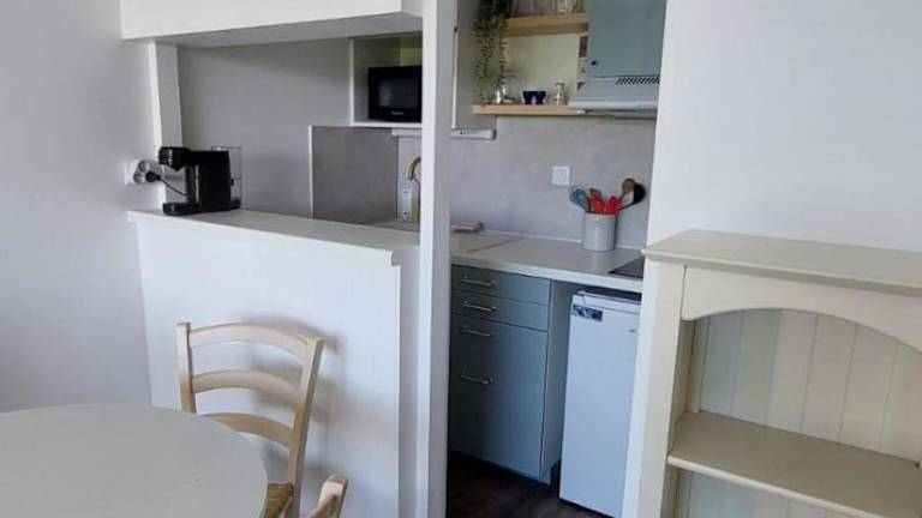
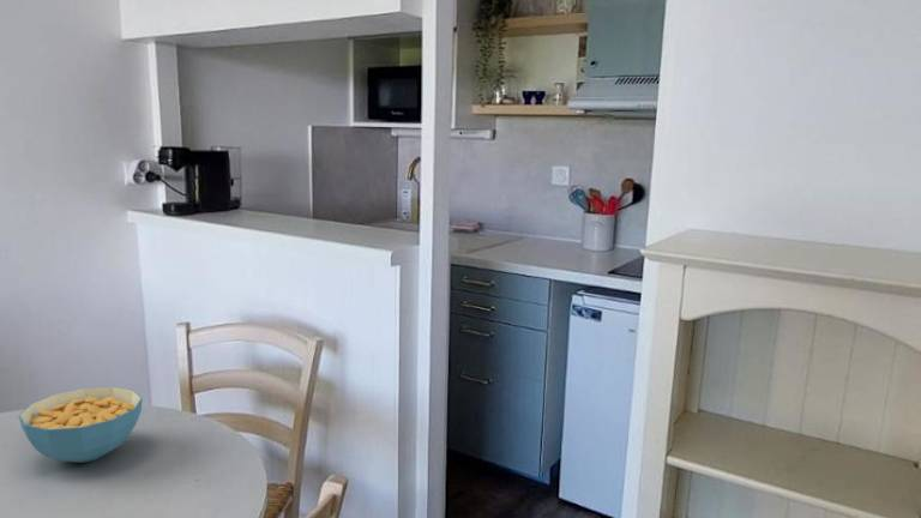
+ cereal bowl [18,386,144,464]
